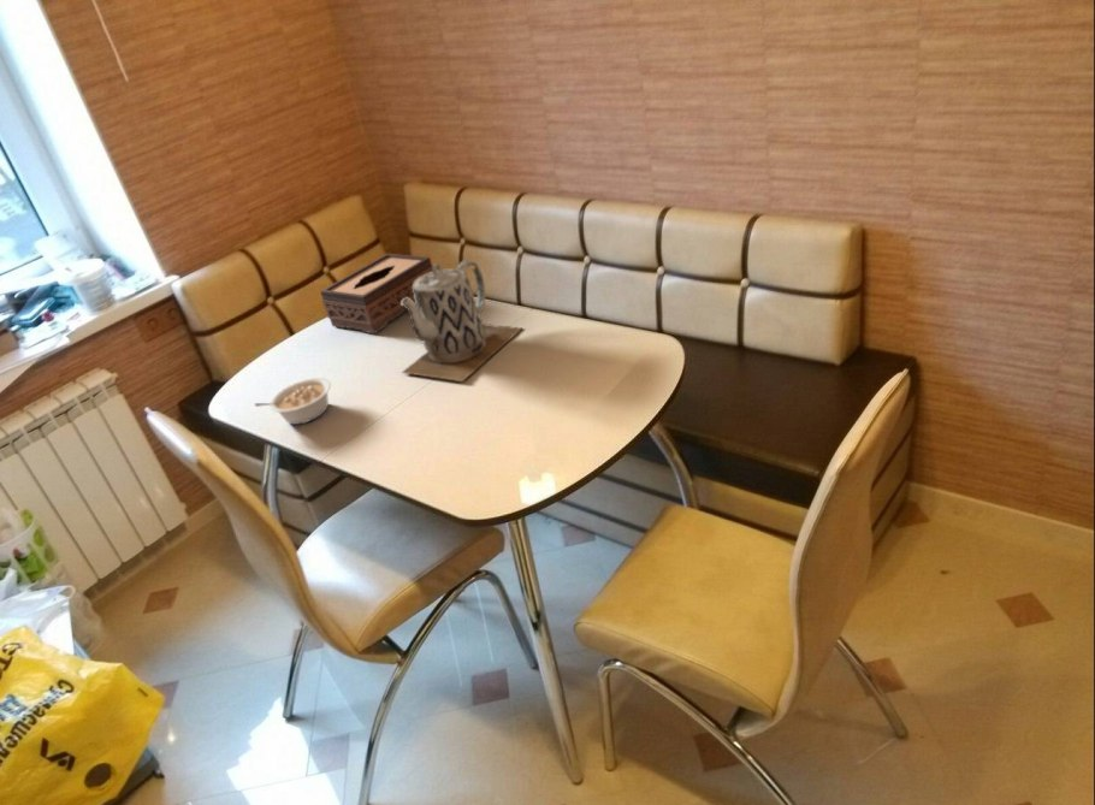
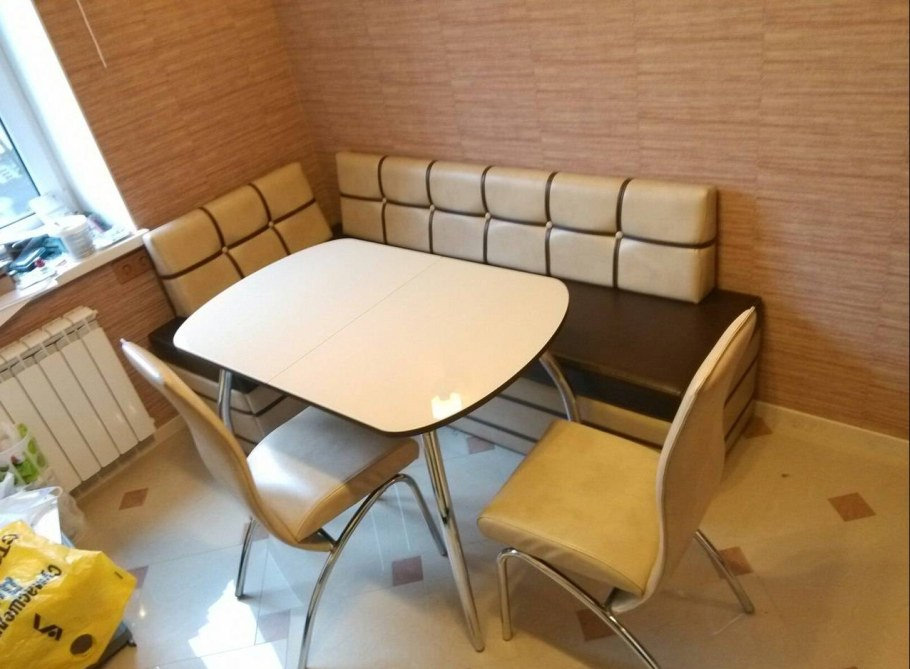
- tissue box [319,253,433,335]
- teapot [401,259,523,383]
- legume [253,377,332,426]
